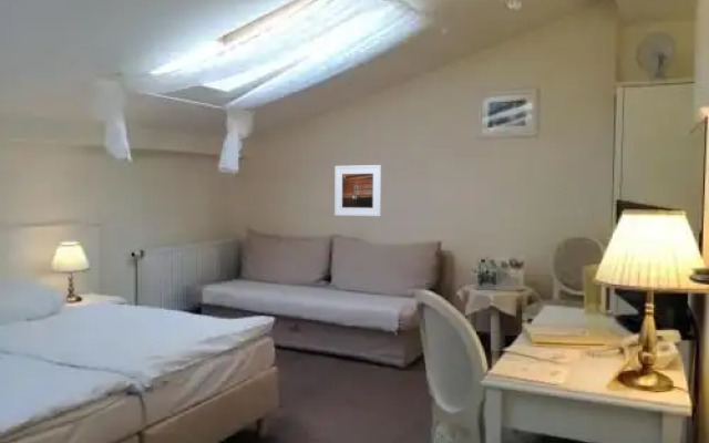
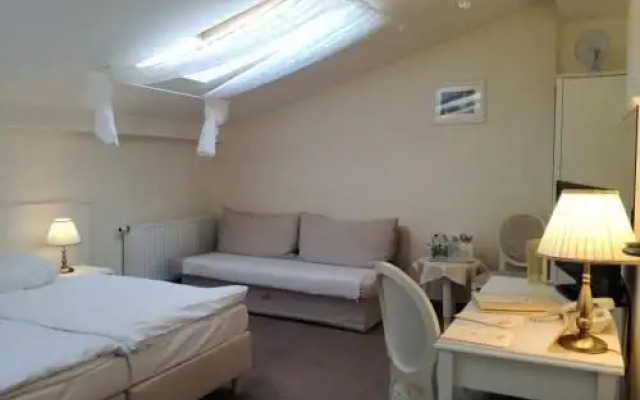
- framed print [333,164,382,217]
